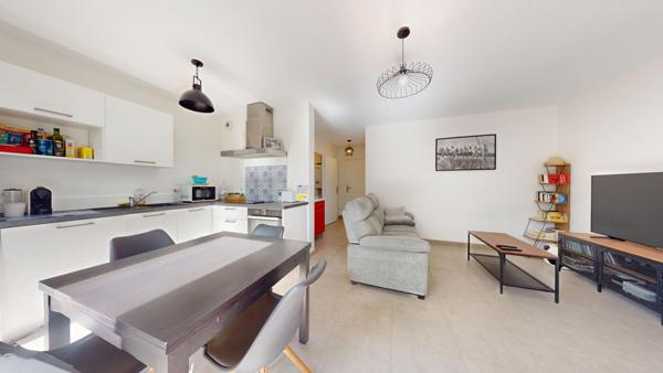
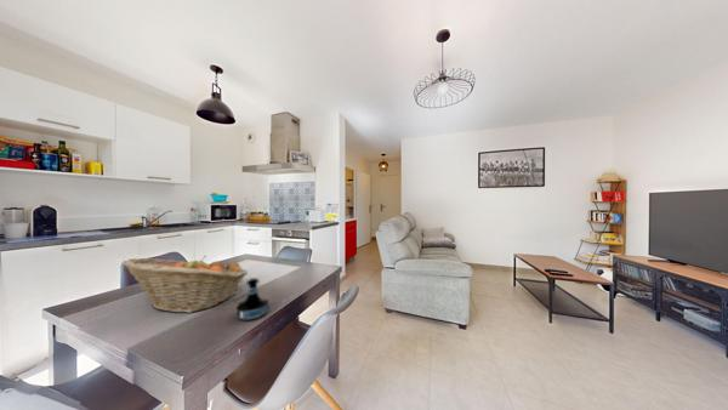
+ tequila bottle [235,277,269,323]
+ fruit basket [120,254,249,314]
